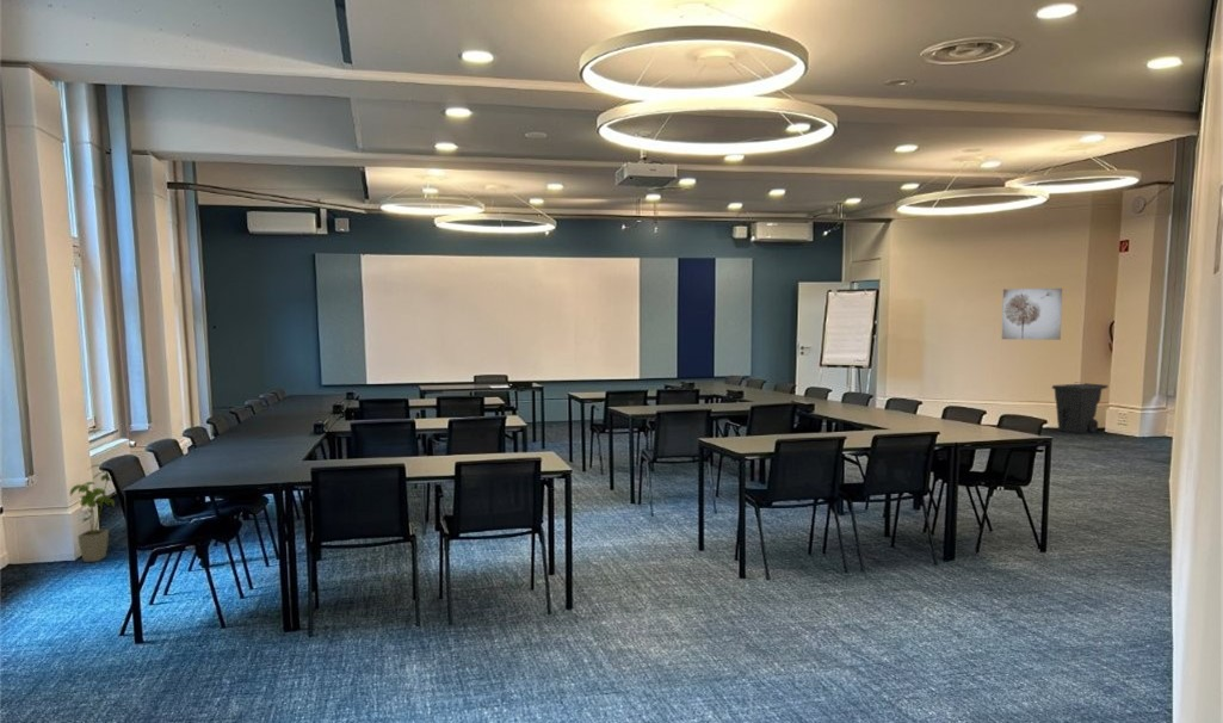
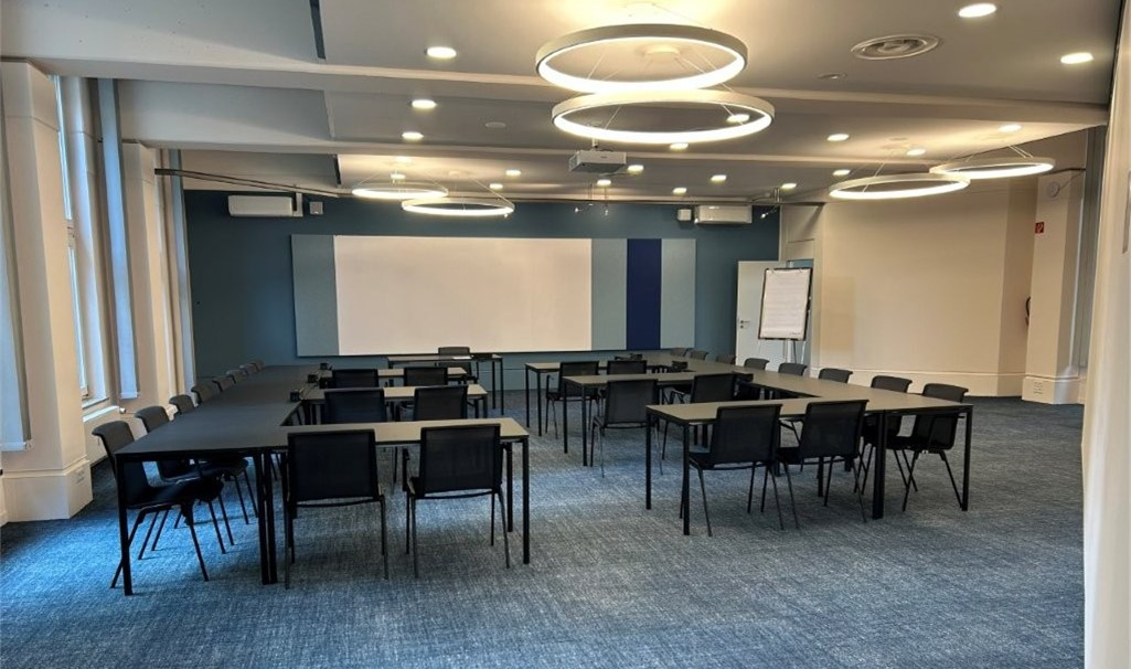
- trash can [1051,382,1108,434]
- house plant [69,464,116,563]
- wall art [1001,288,1063,341]
